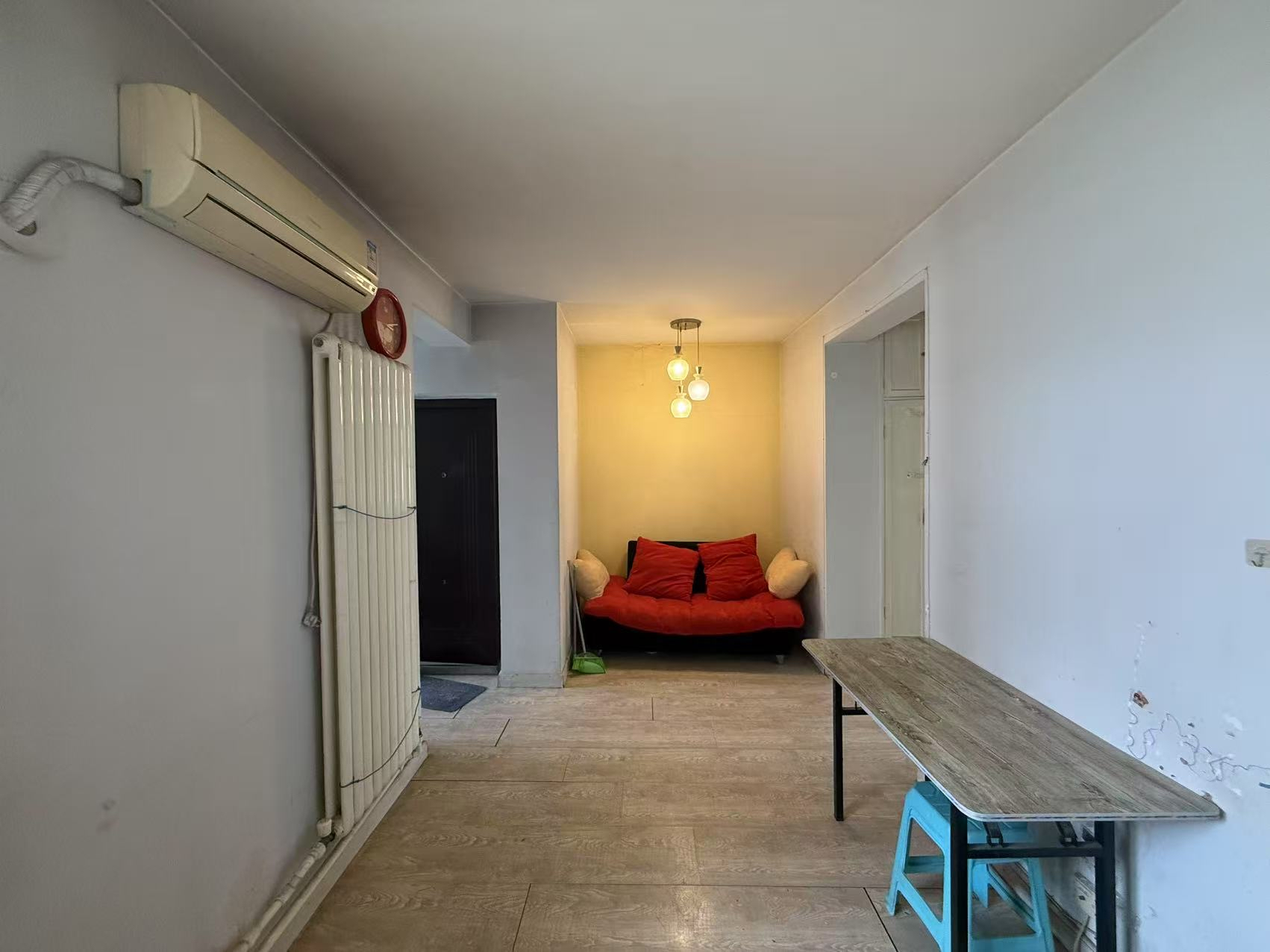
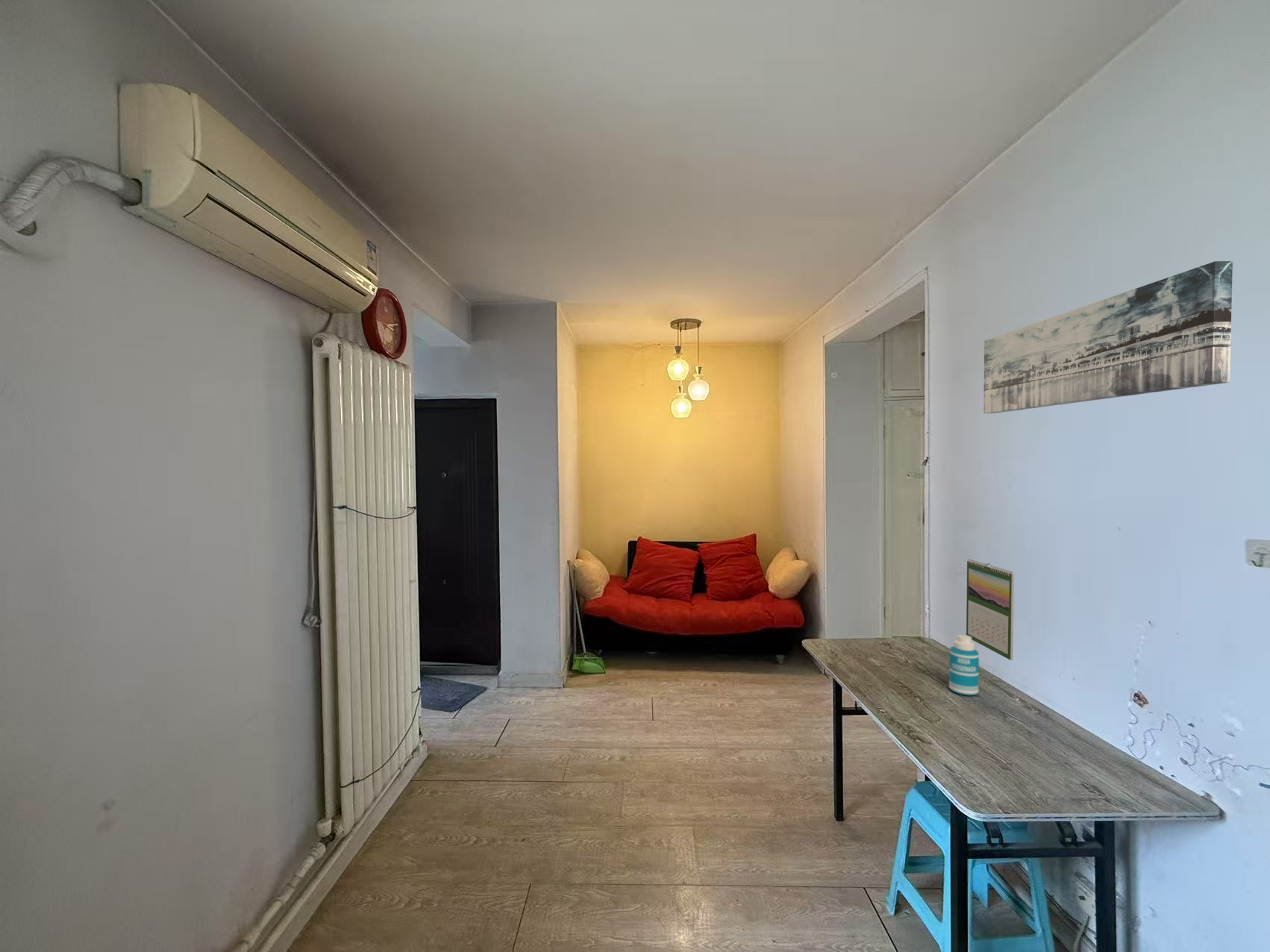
+ bottle [948,634,980,696]
+ calendar [966,558,1015,661]
+ wall art [983,260,1233,414]
